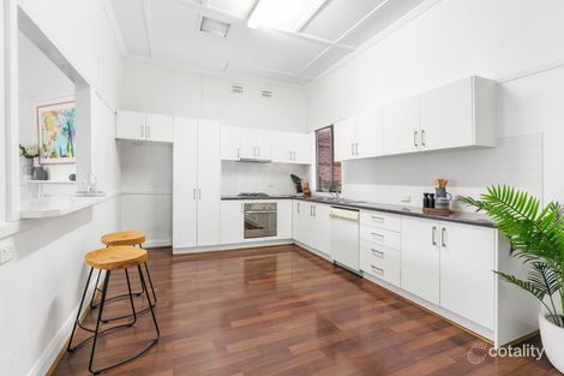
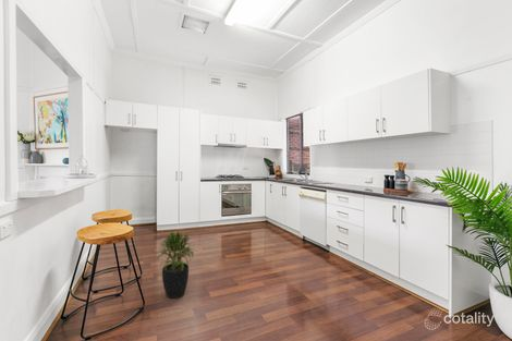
+ potted plant [155,231,196,300]
